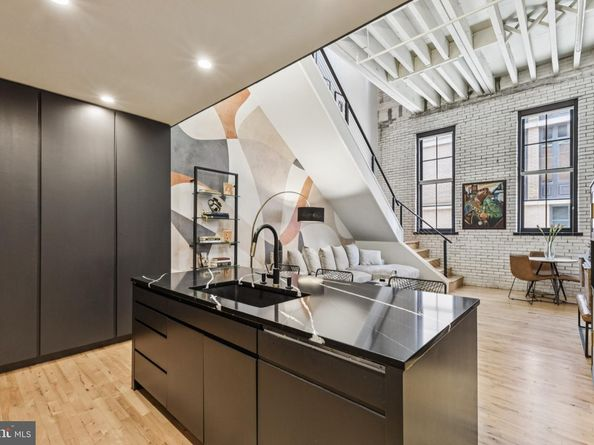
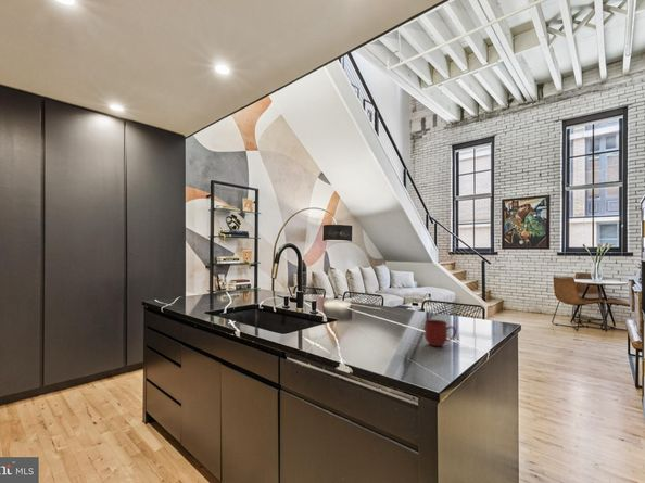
+ mug [423,318,457,347]
